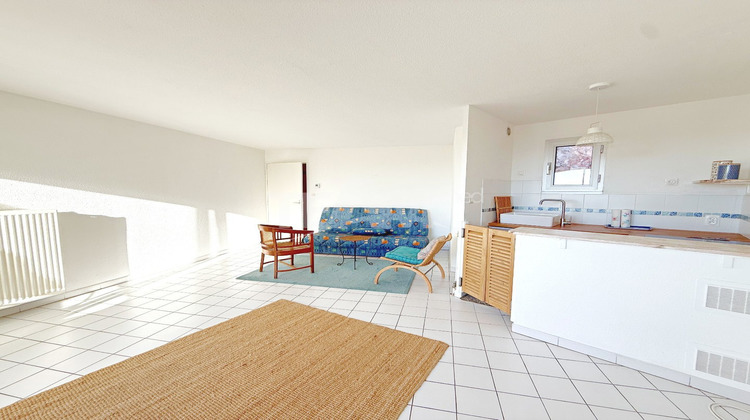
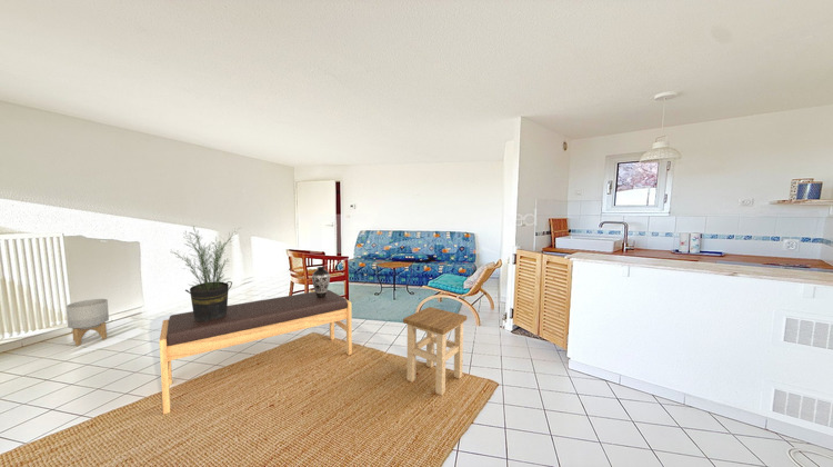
+ decorative vase [311,266,331,298]
+ stool [402,306,468,396]
+ bench [158,289,353,416]
+ planter [66,298,110,347]
+ potted plant [171,225,241,321]
